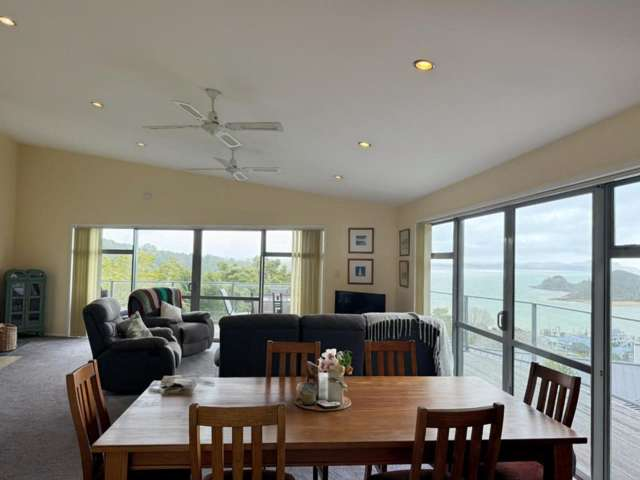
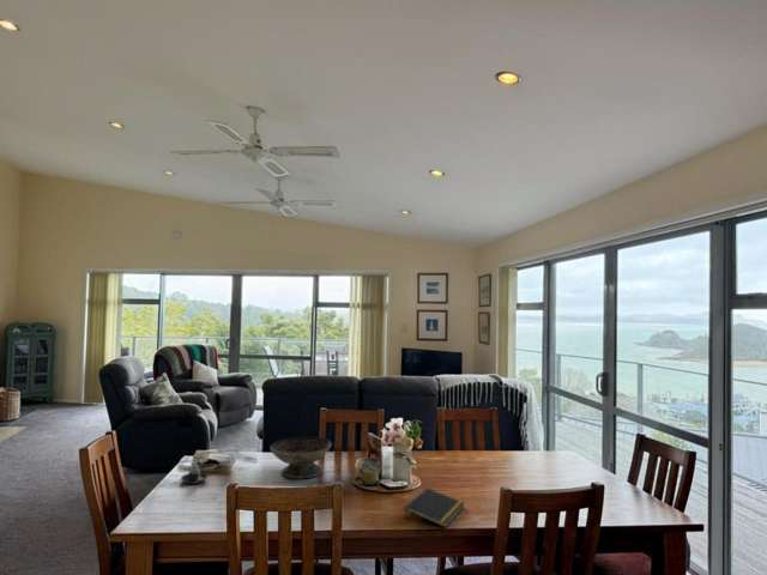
+ notepad [404,488,466,528]
+ decorative bowl [268,436,332,480]
+ candle [180,458,212,485]
